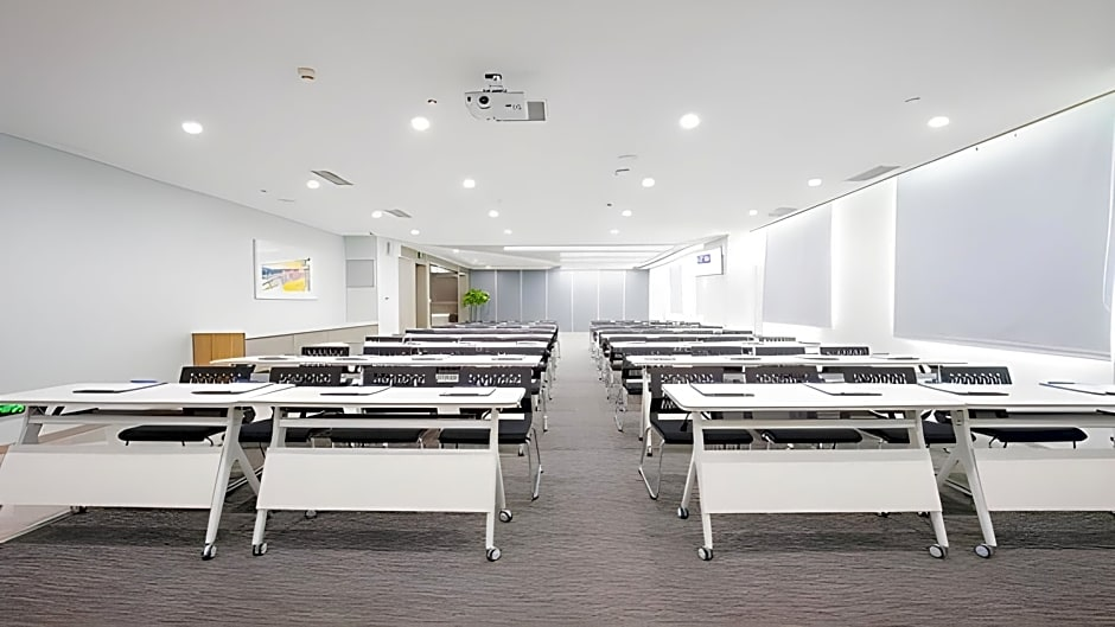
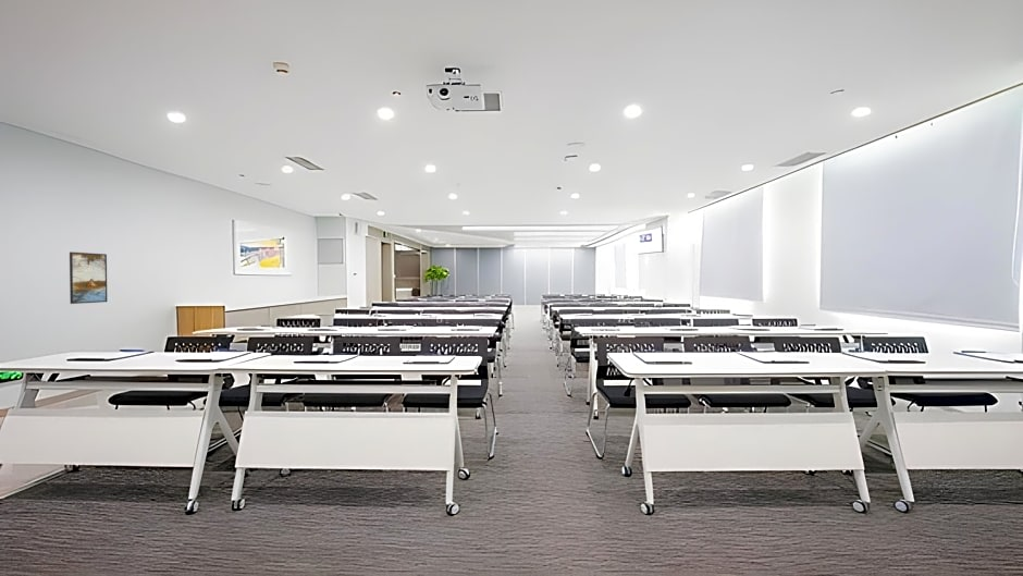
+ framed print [69,250,108,305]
